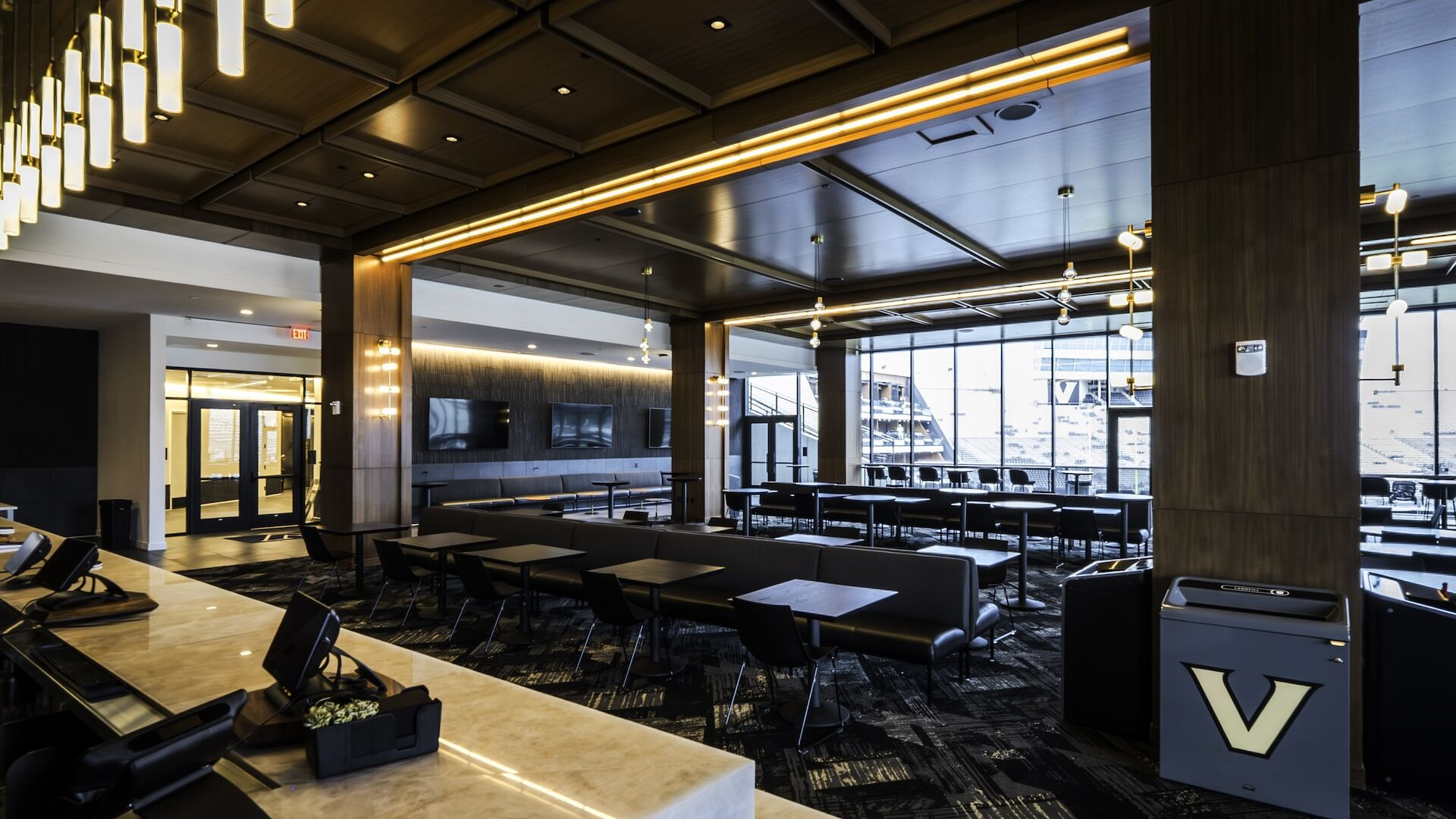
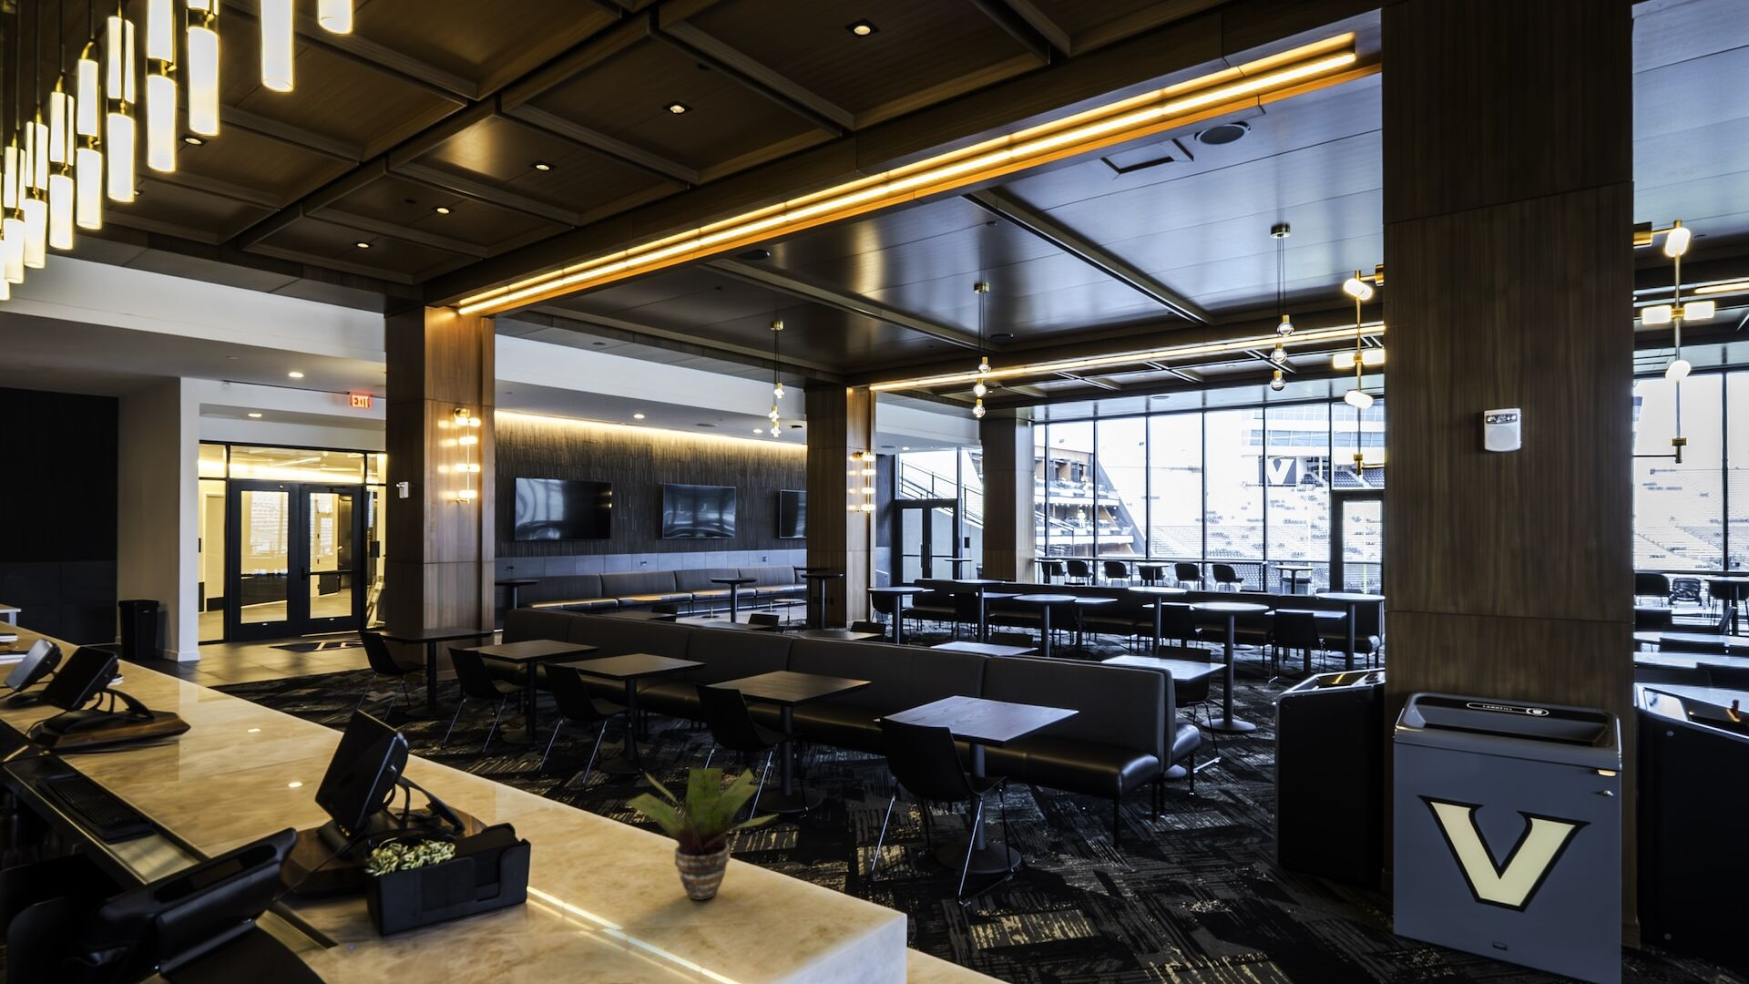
+ potted plant [625,768,781,901]
